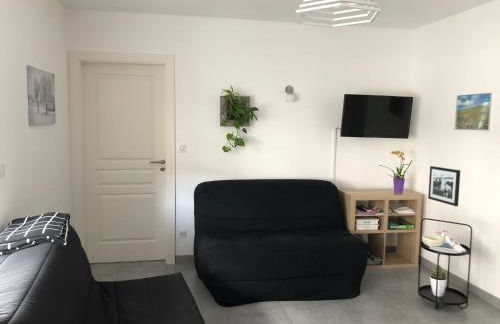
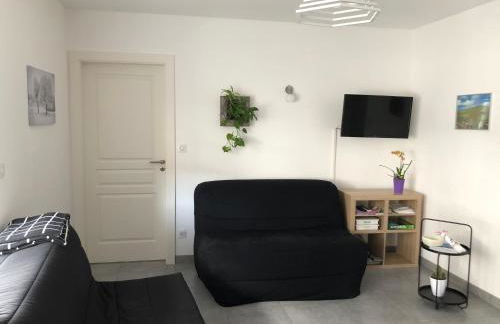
- picture frame [427,165,461,207]
